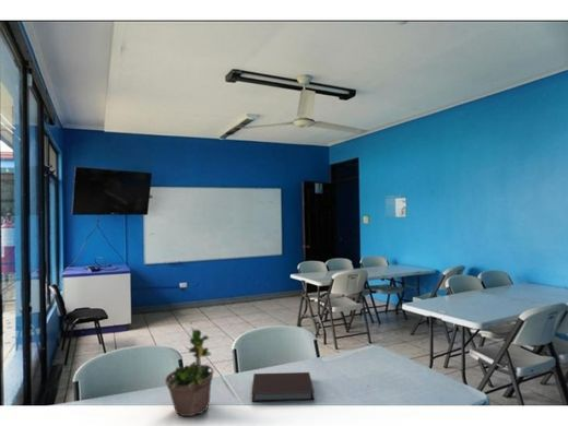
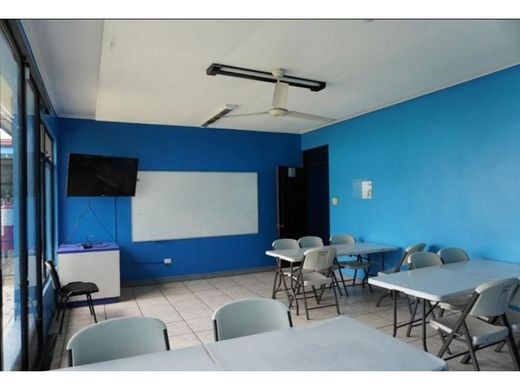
- potted plant [164,321,215,417]
- notebook [250,371,315,403]
